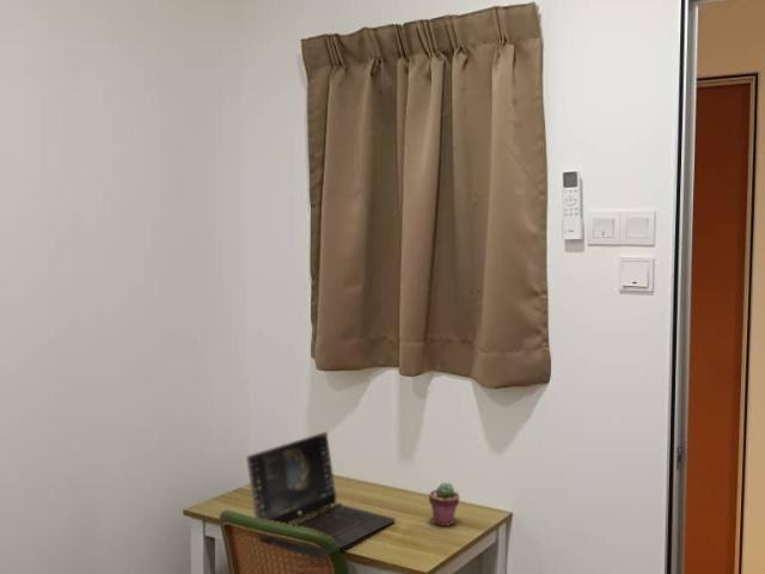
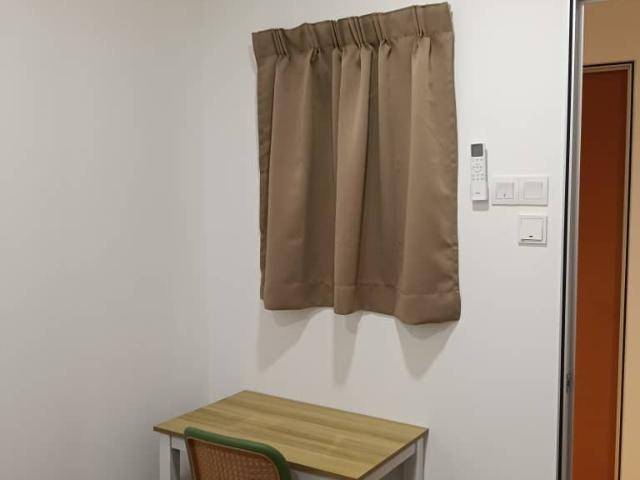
- laptop [245,430,397,560]
- potted succulent [428,481,461,527]
